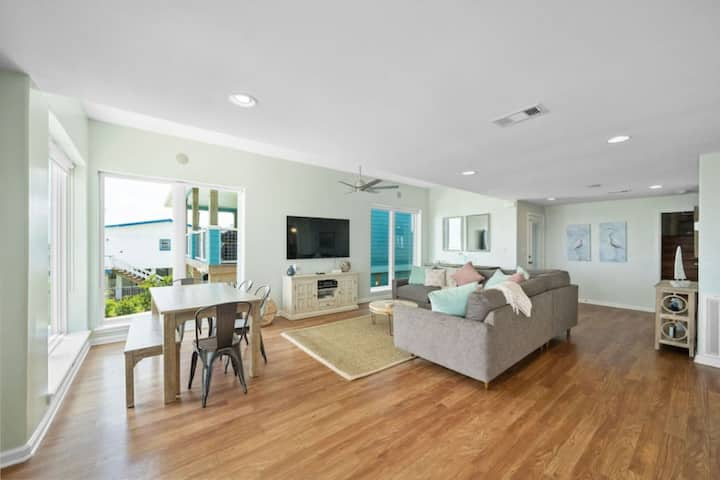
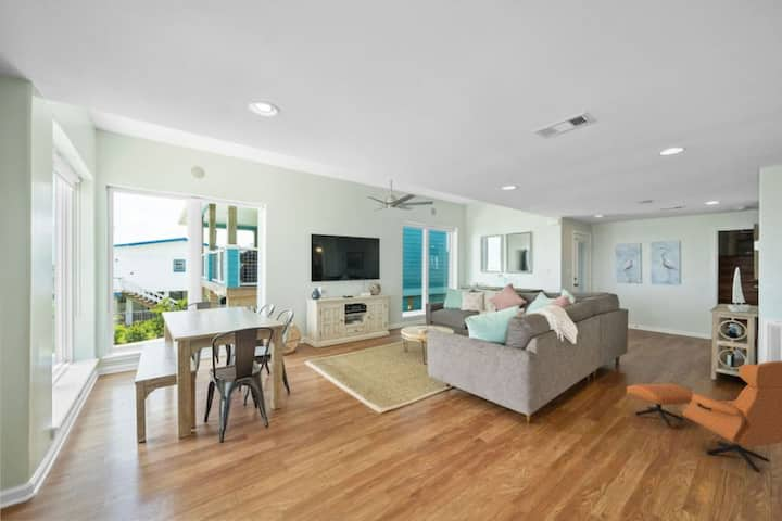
+ armchair [626,359,782,474]
